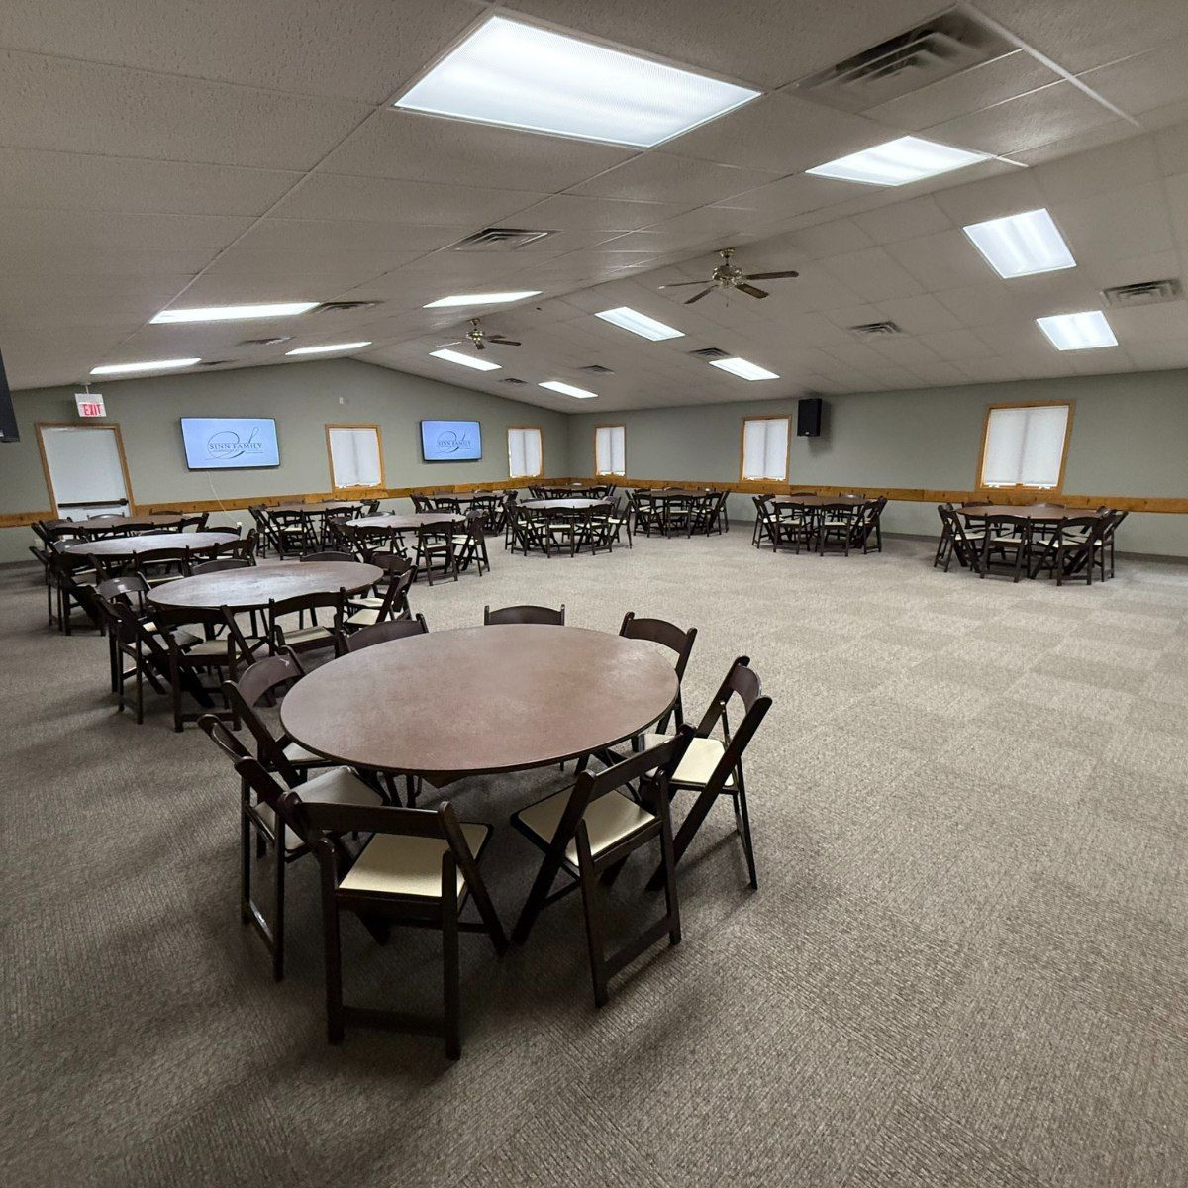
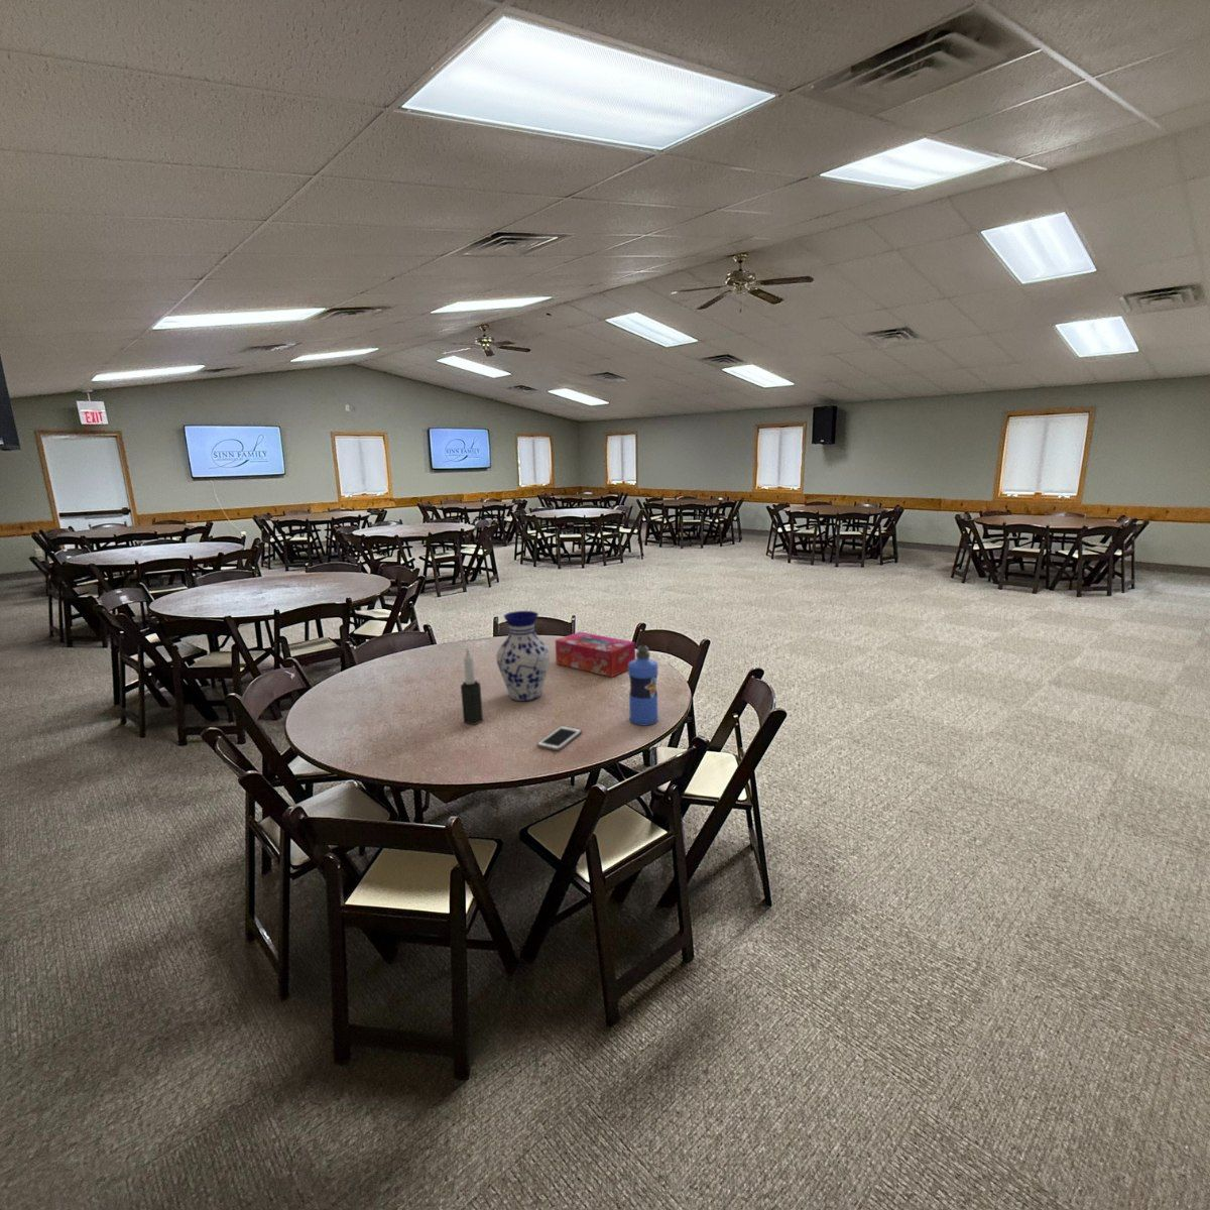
+ water bottle [627,644,658,726]
+ vase [495,611,552,701]
+ candle [460,647,484,726]
+ cell phone [536,725,583,752]
+ tissue box [555,632,636,678]
